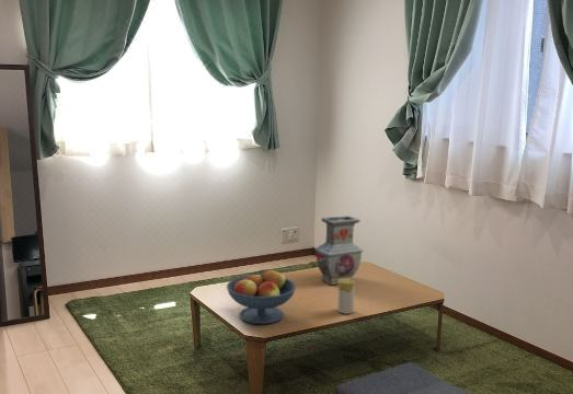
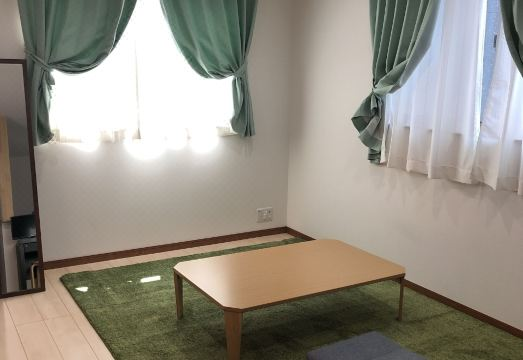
- fruit bowl [226,268,297,325]
- candle [336,278,356,315]
- vase [313,215,364,286]
